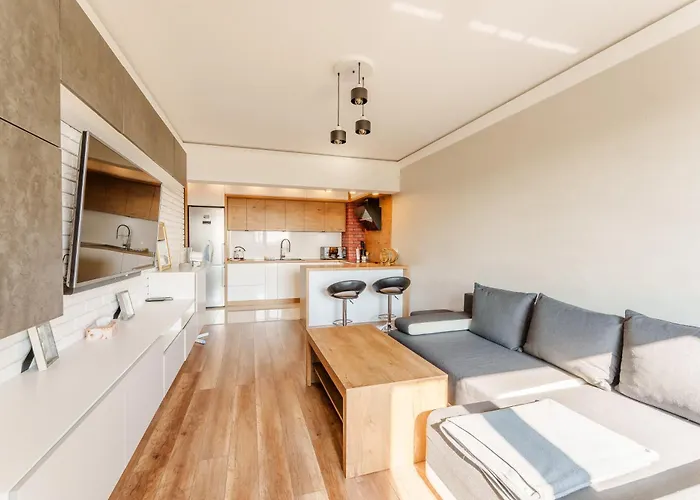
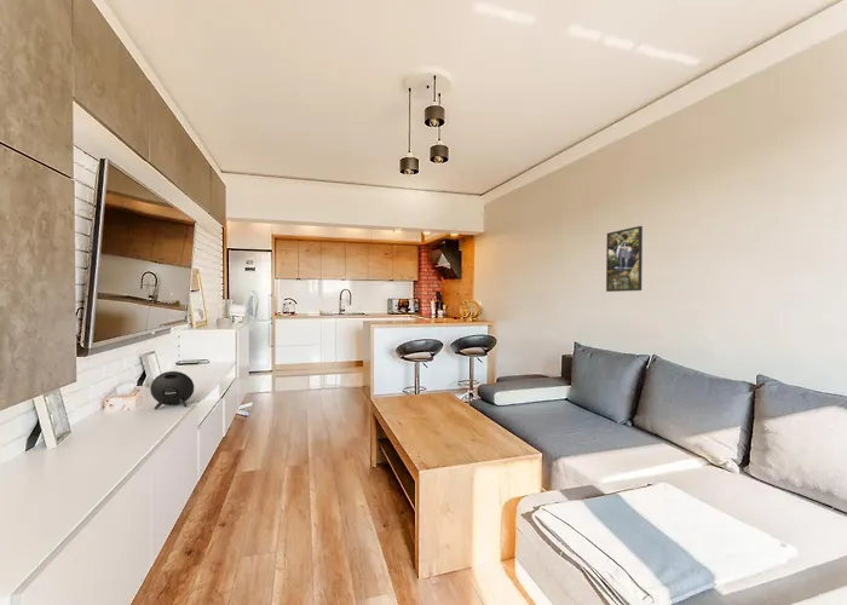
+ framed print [605,225,644,293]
+ speaker [149,370,195,410]
